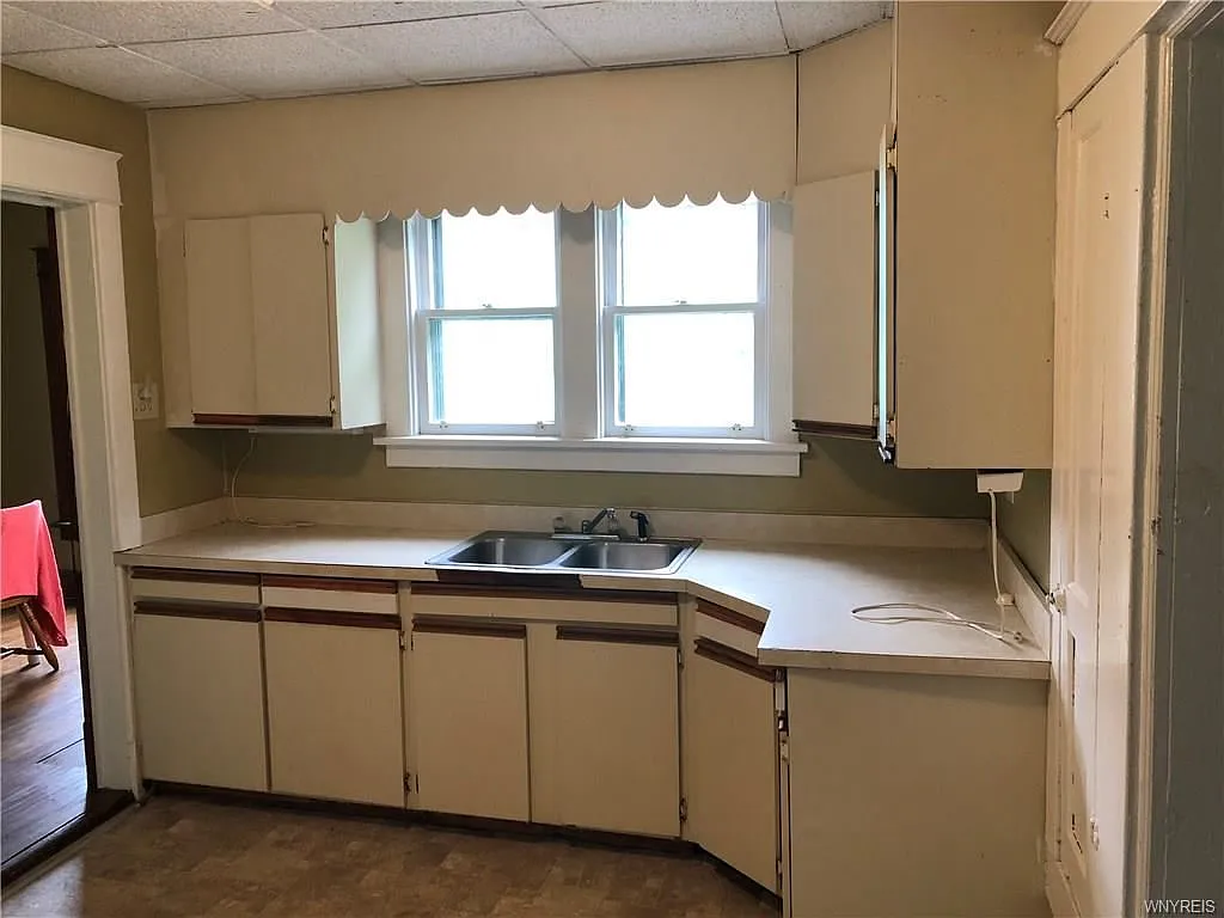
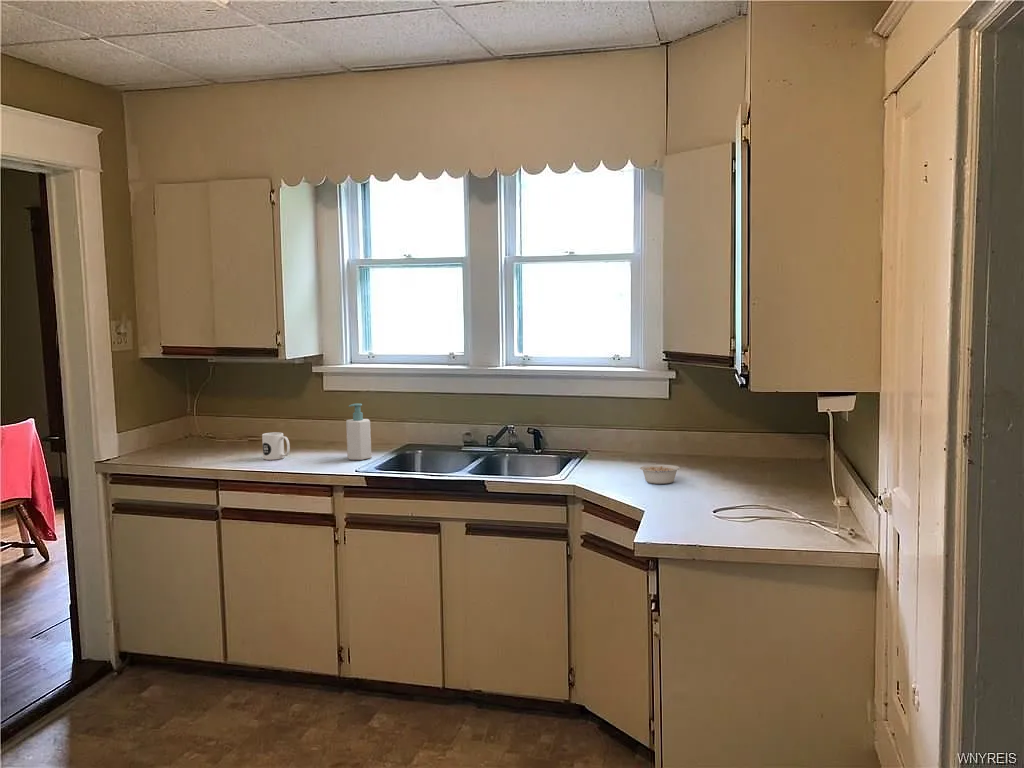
+ soap bottle [345,403,372,461]
+ legume [639,464,688,485]
+ mug [261,431,291,461]
